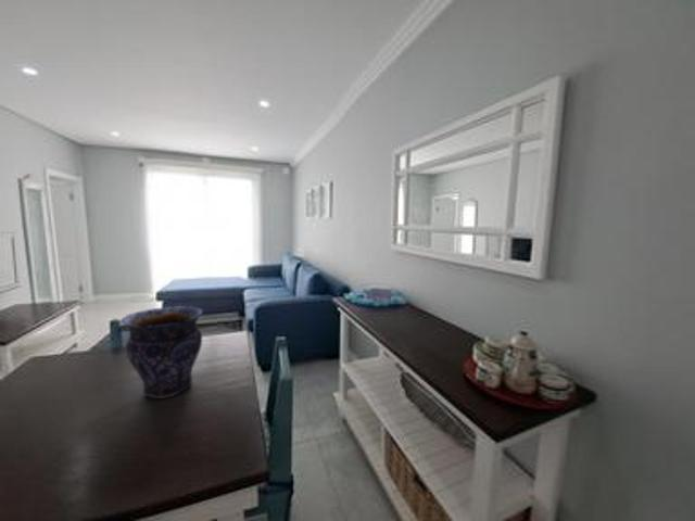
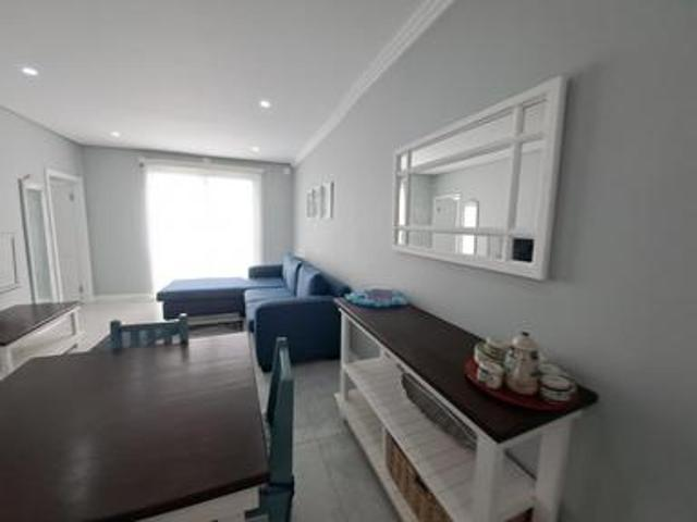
- vase [119,305,204,399]
